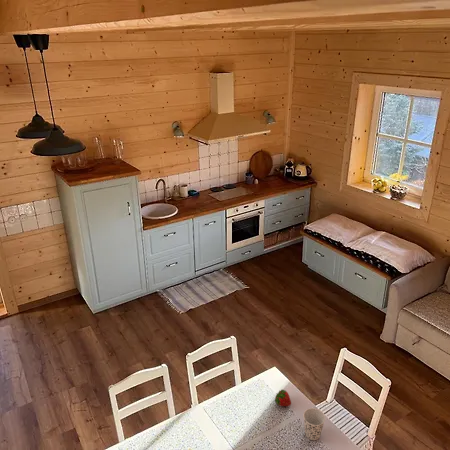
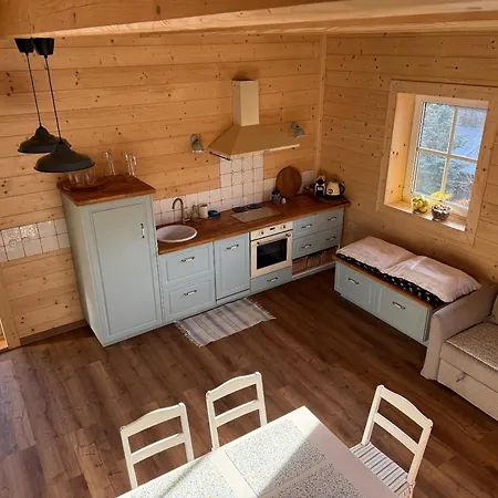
- cup [302,407,326,441]
- fruit [274,388,292,407]
